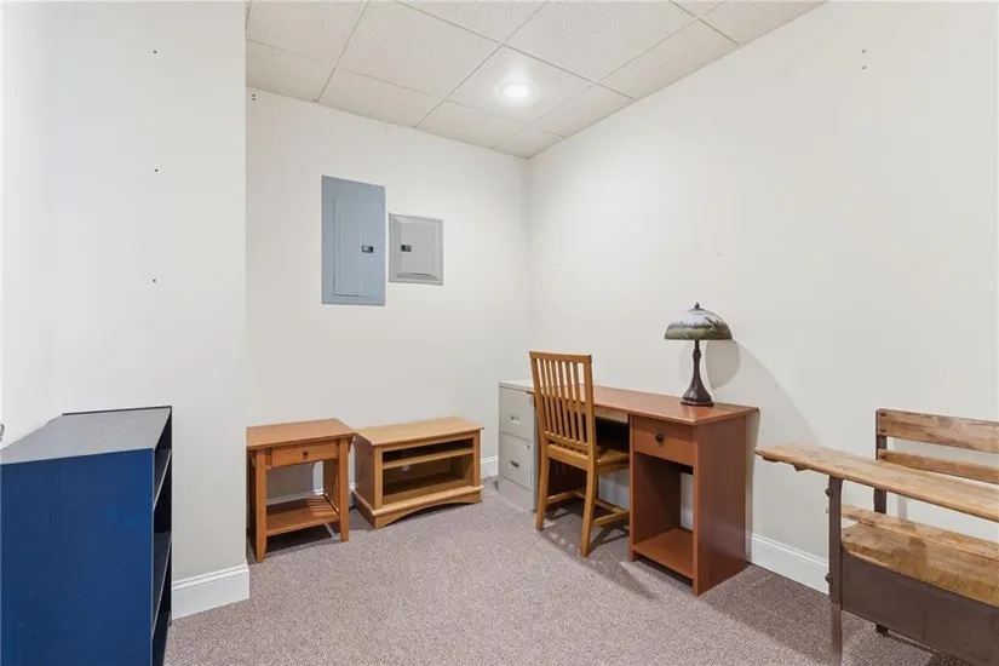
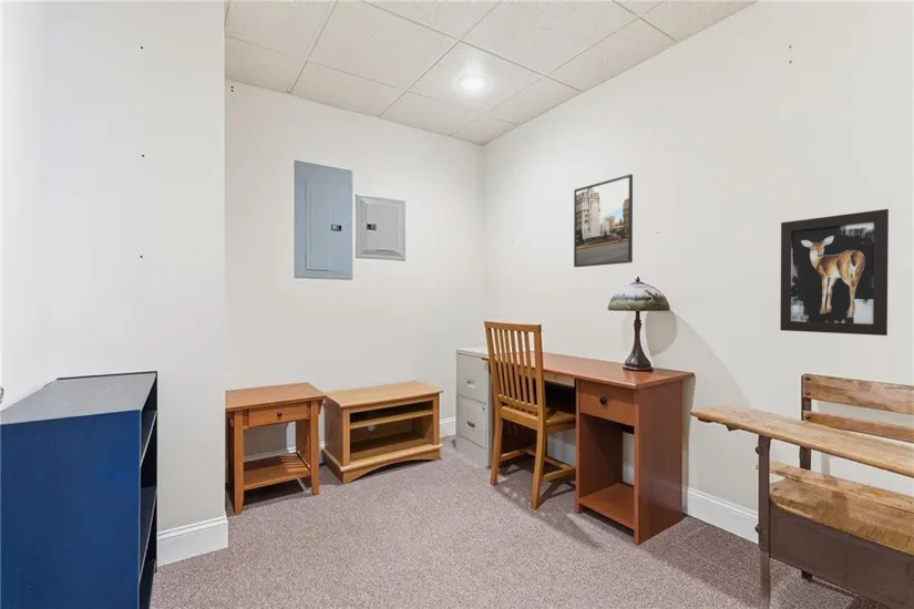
+ wall art [779,208,890,337]
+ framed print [573,173,634,268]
